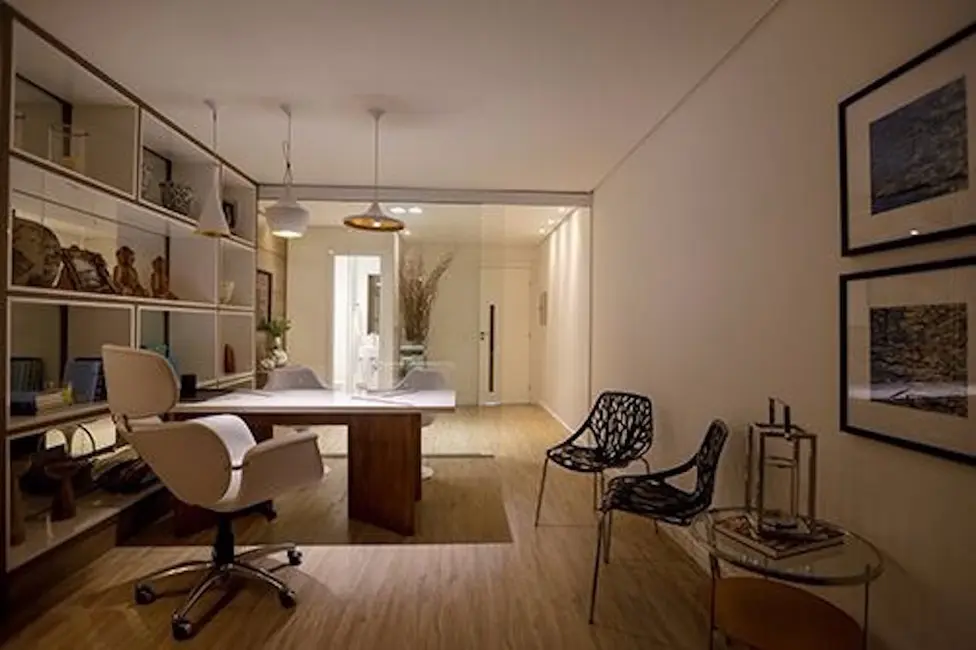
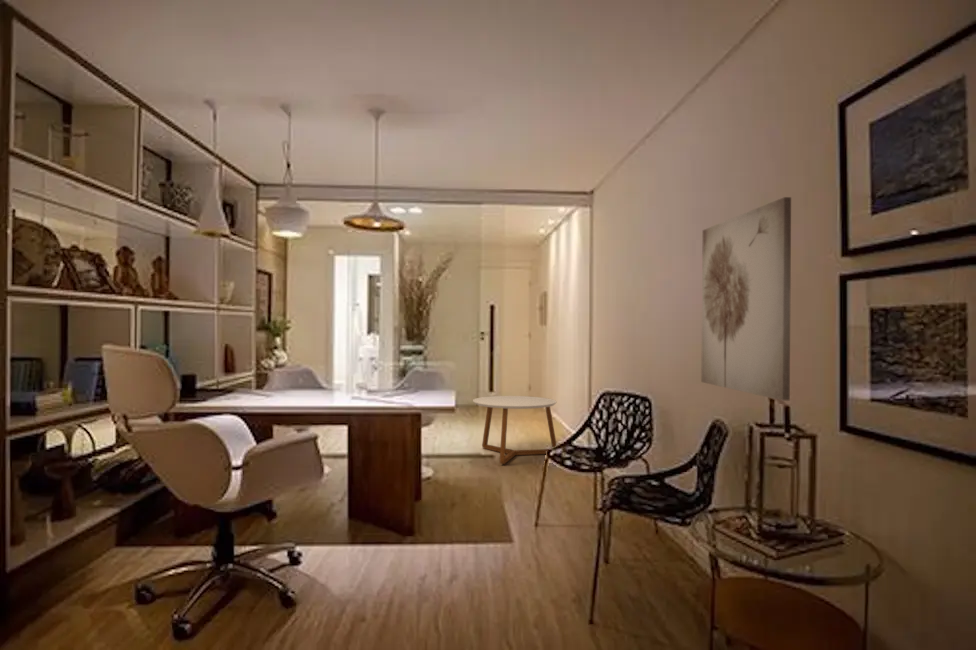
+ coffee table [472,395,558,465]
+ wall art [700,196,792,401]
